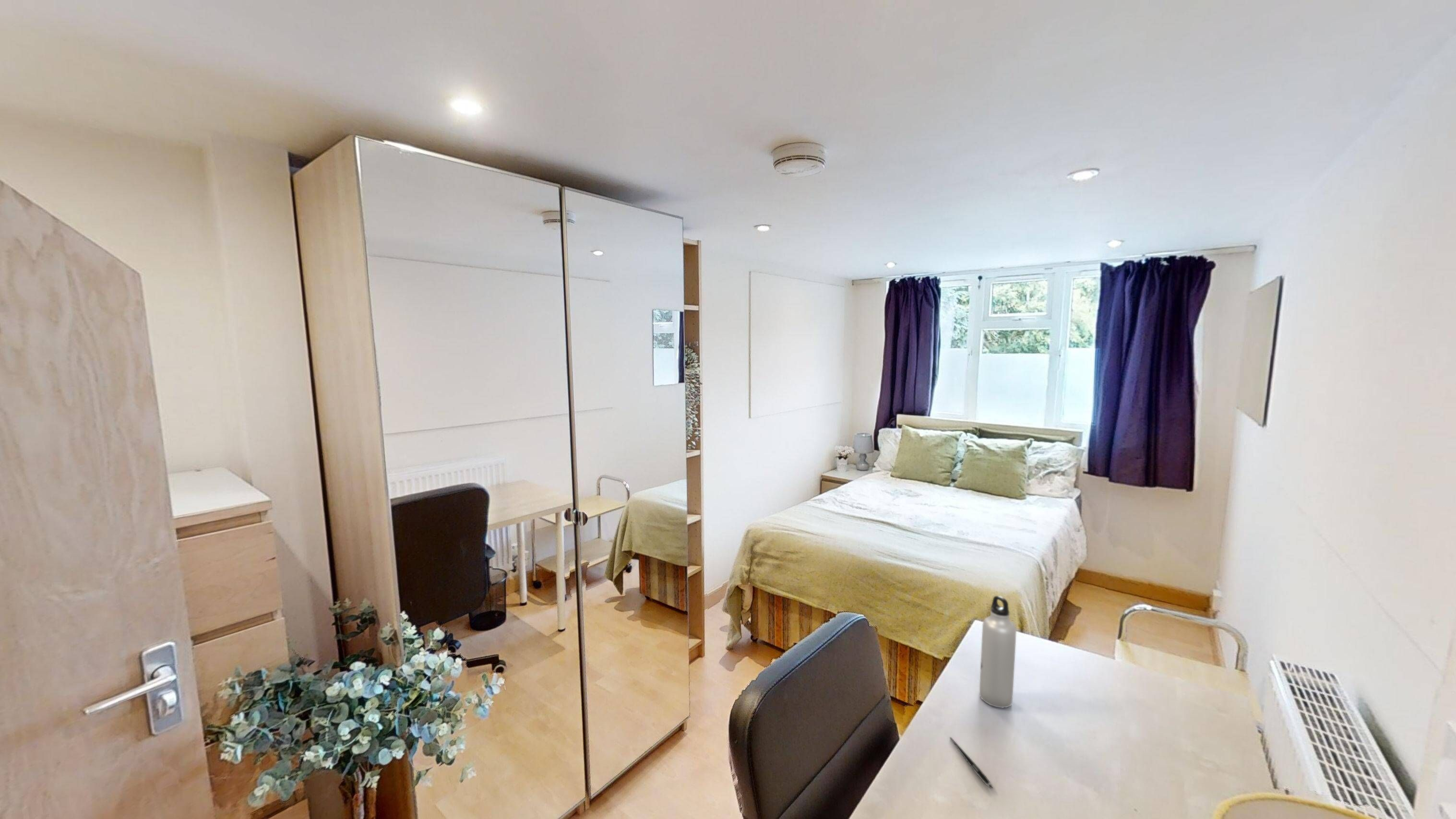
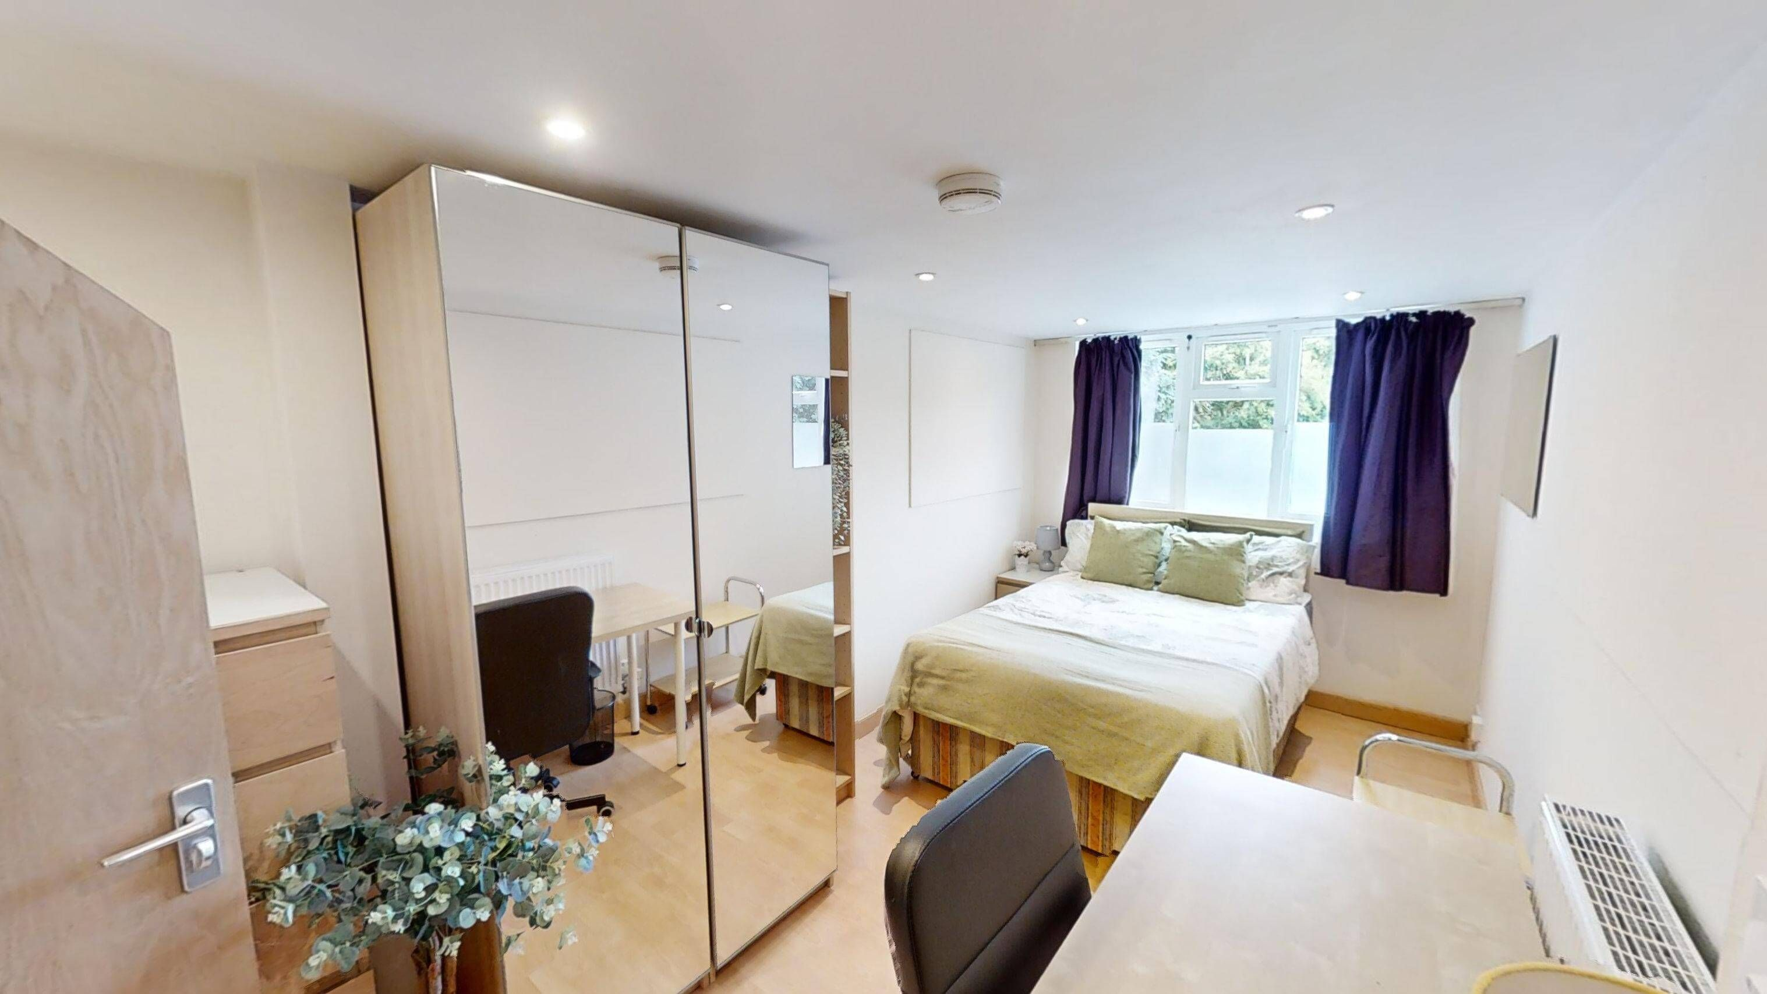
- water bottle [979,595,1017,708]
- pen [949,736,993,790]
